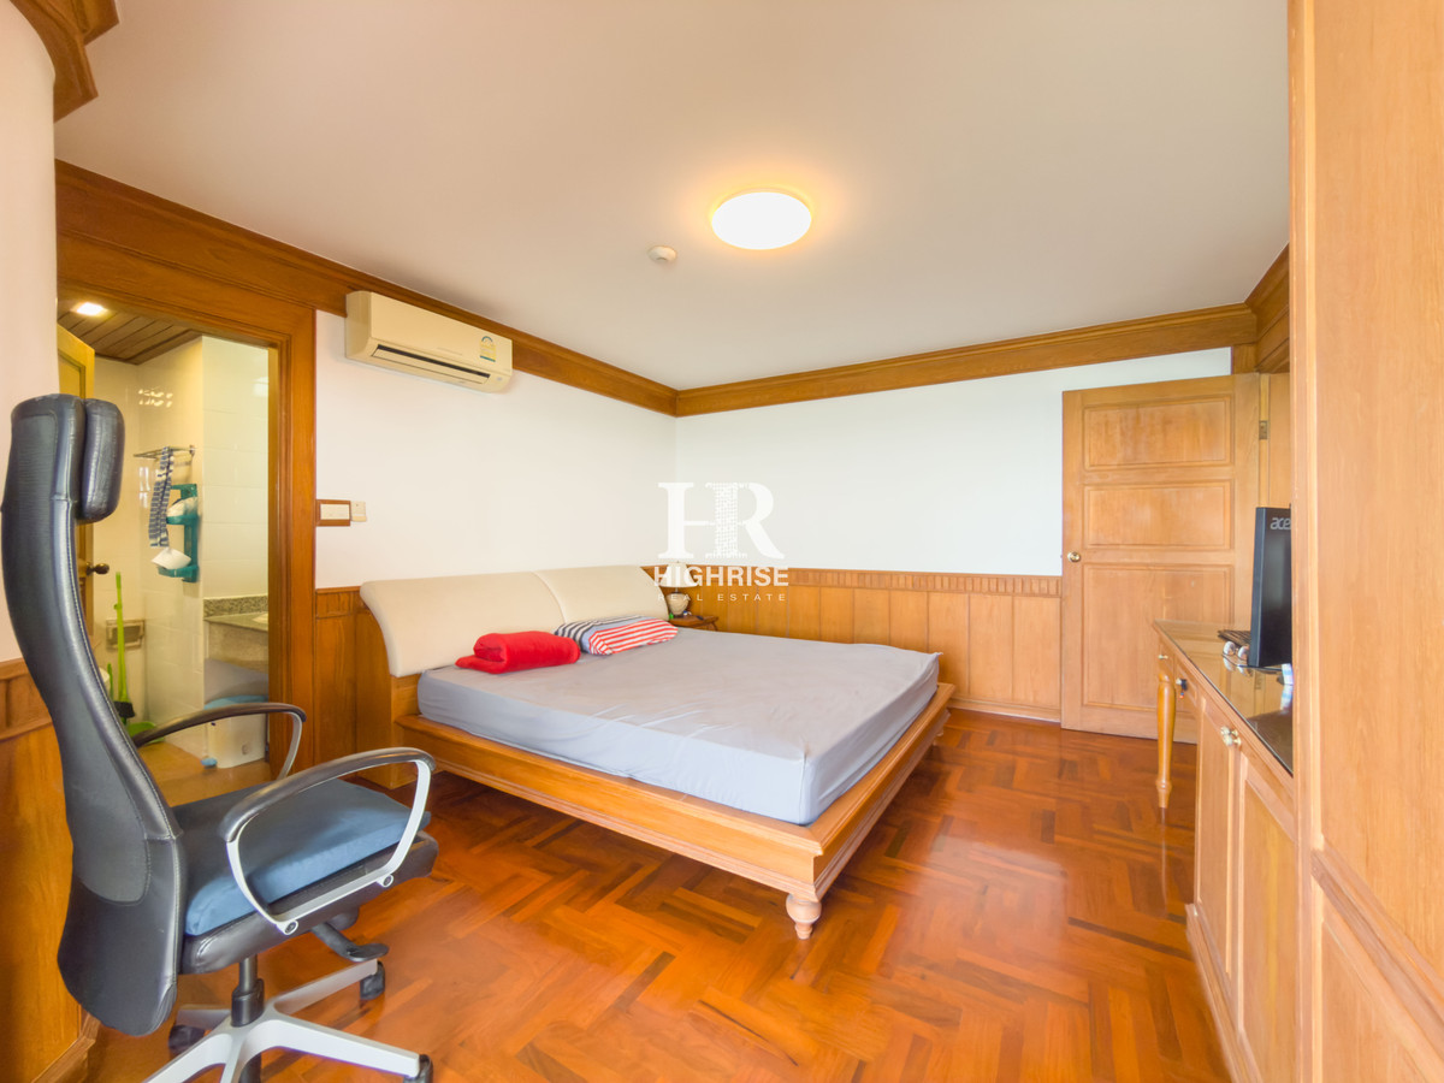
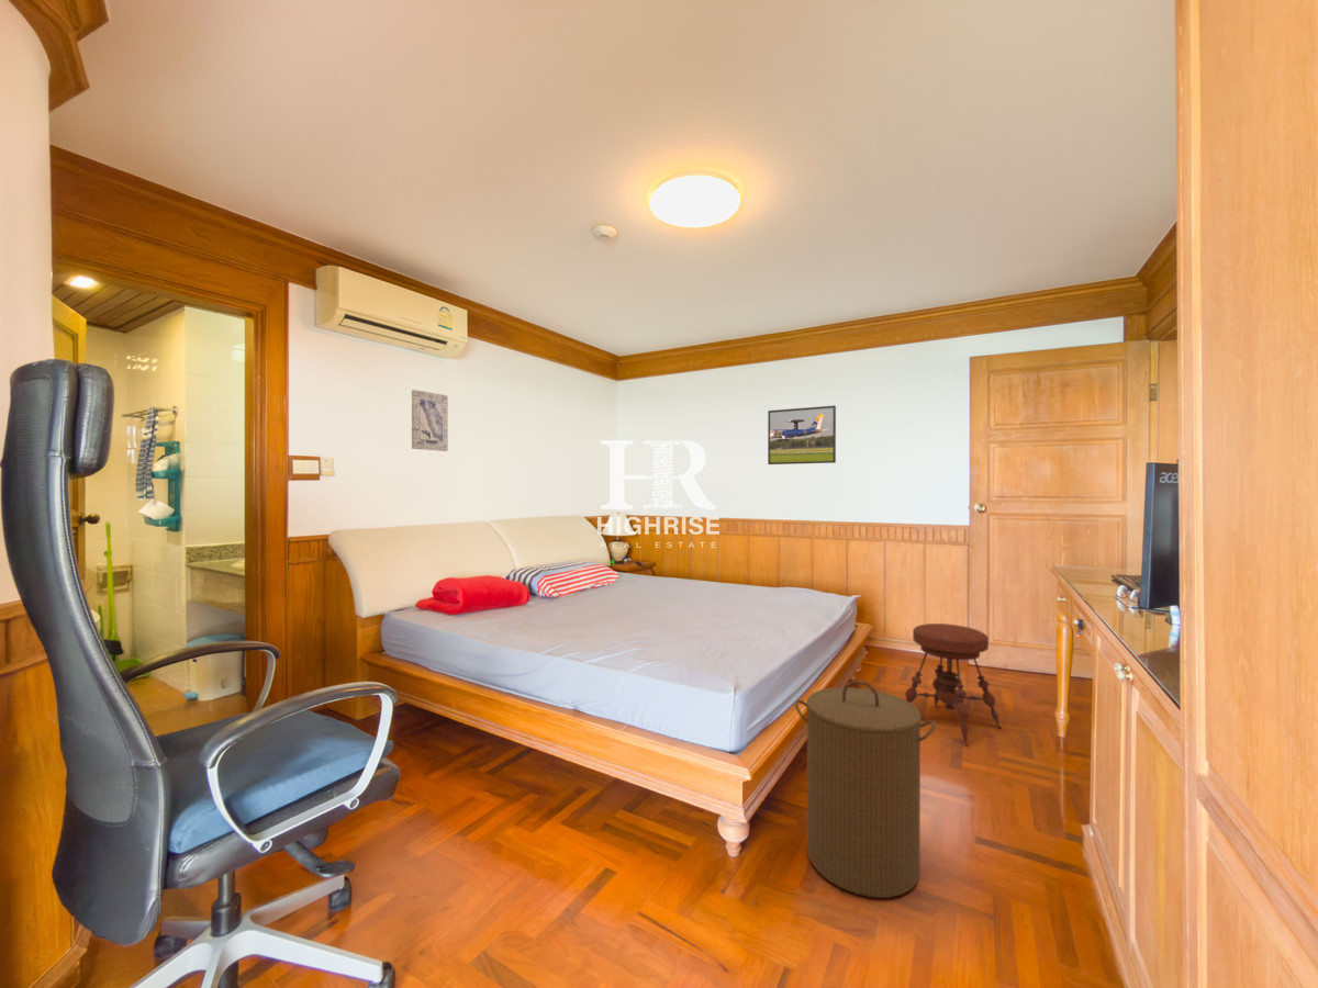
+ wall art [411,389,449,452]
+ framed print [767,404,837,465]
+ stool [904,622,1003,746]
+ laundry hamper [794,680,937,899]
